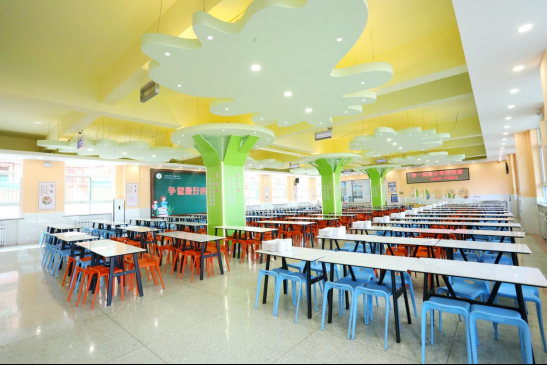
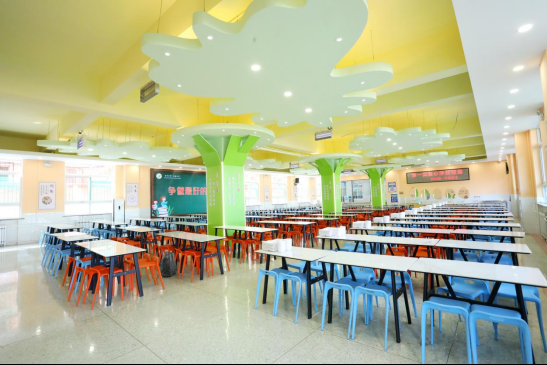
+ backpack [159,250,178,278]
